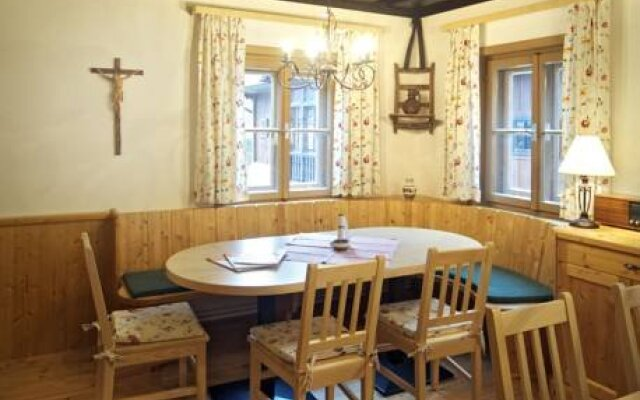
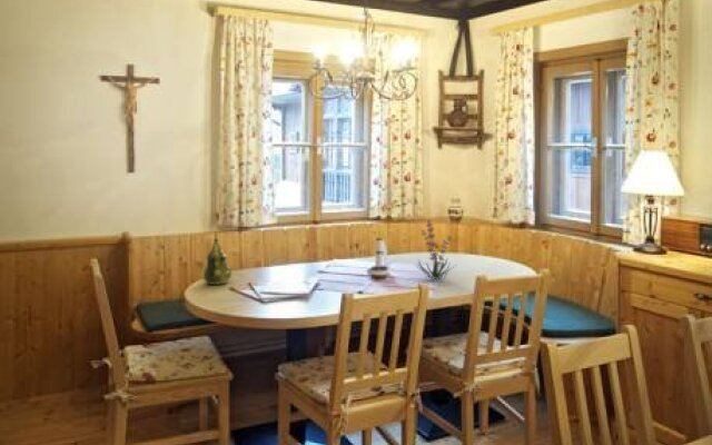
+ plant [414,219,456,281]
+ teapot [200,233,234,286]
